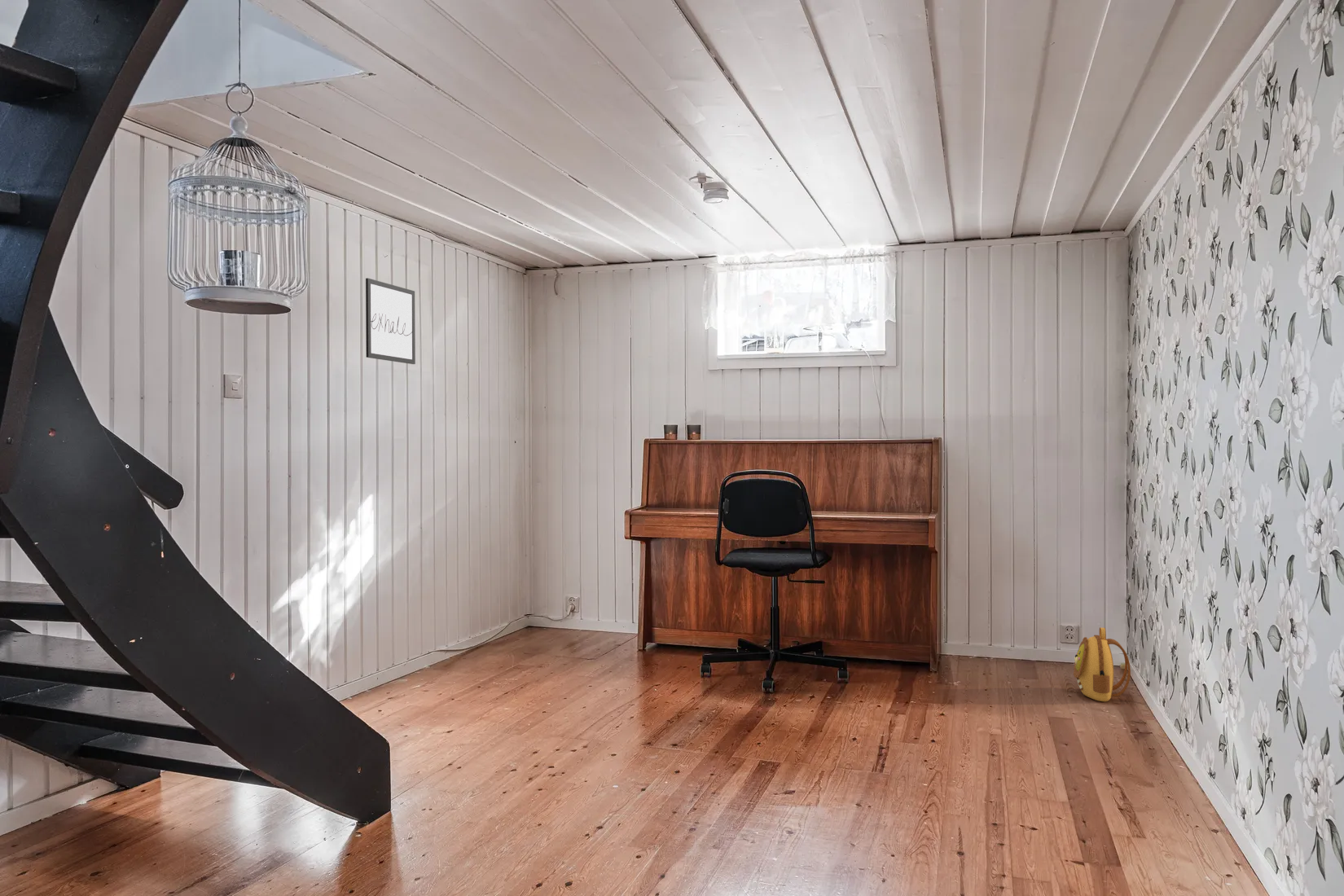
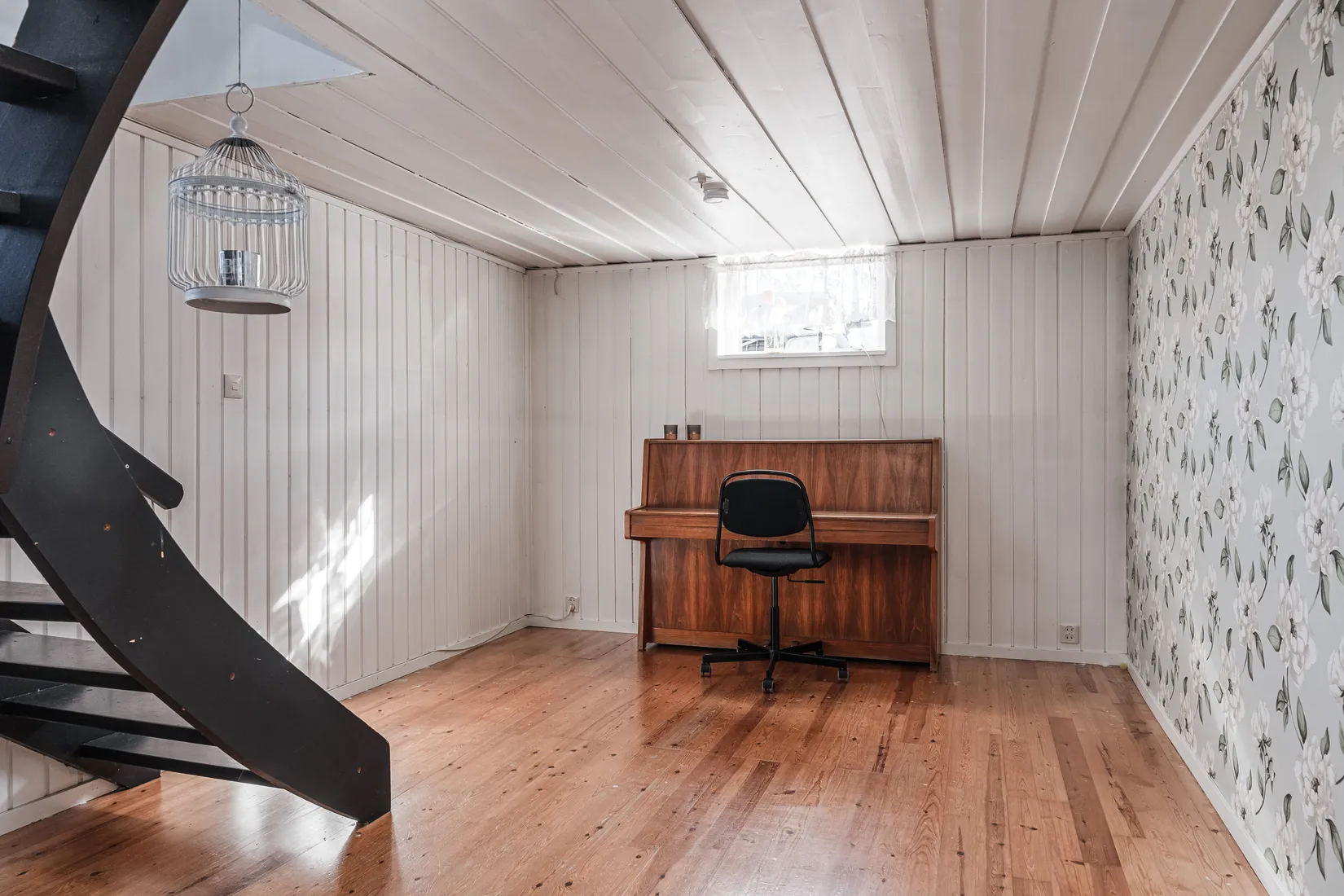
- wall art [365,277,416,365]
- backpack [1073,626,1131,702]
